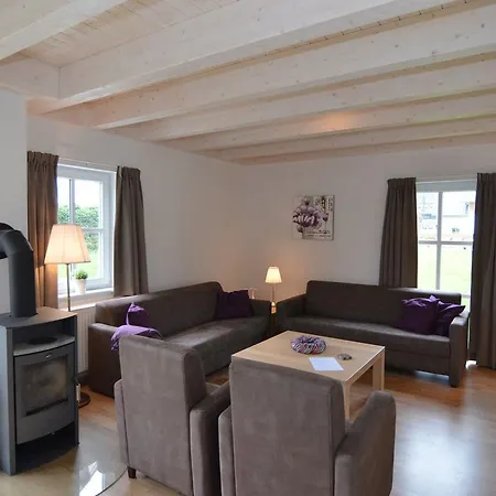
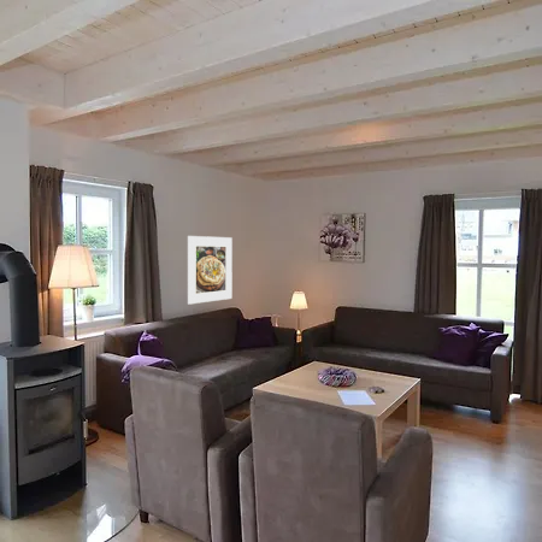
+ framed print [187,235,234,306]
